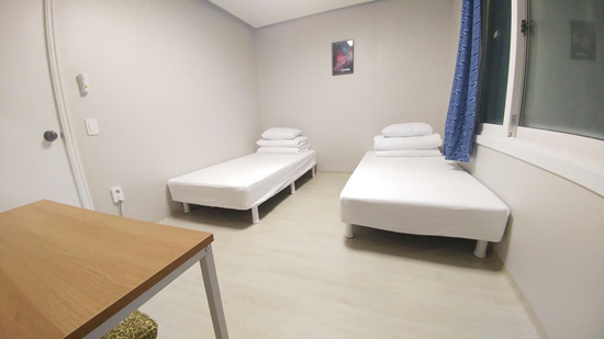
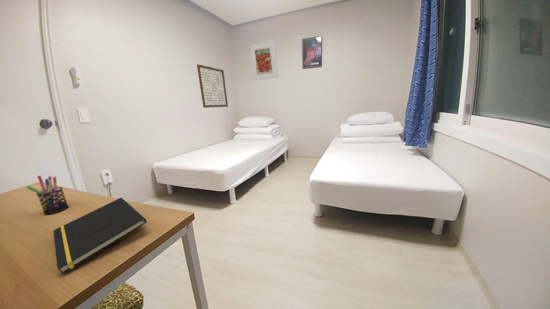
+ pen holder [25,174,70,215]
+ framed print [249,39,279,81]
+ notepad [52,197,148,275]
+ wall art [196,63,229,109]
